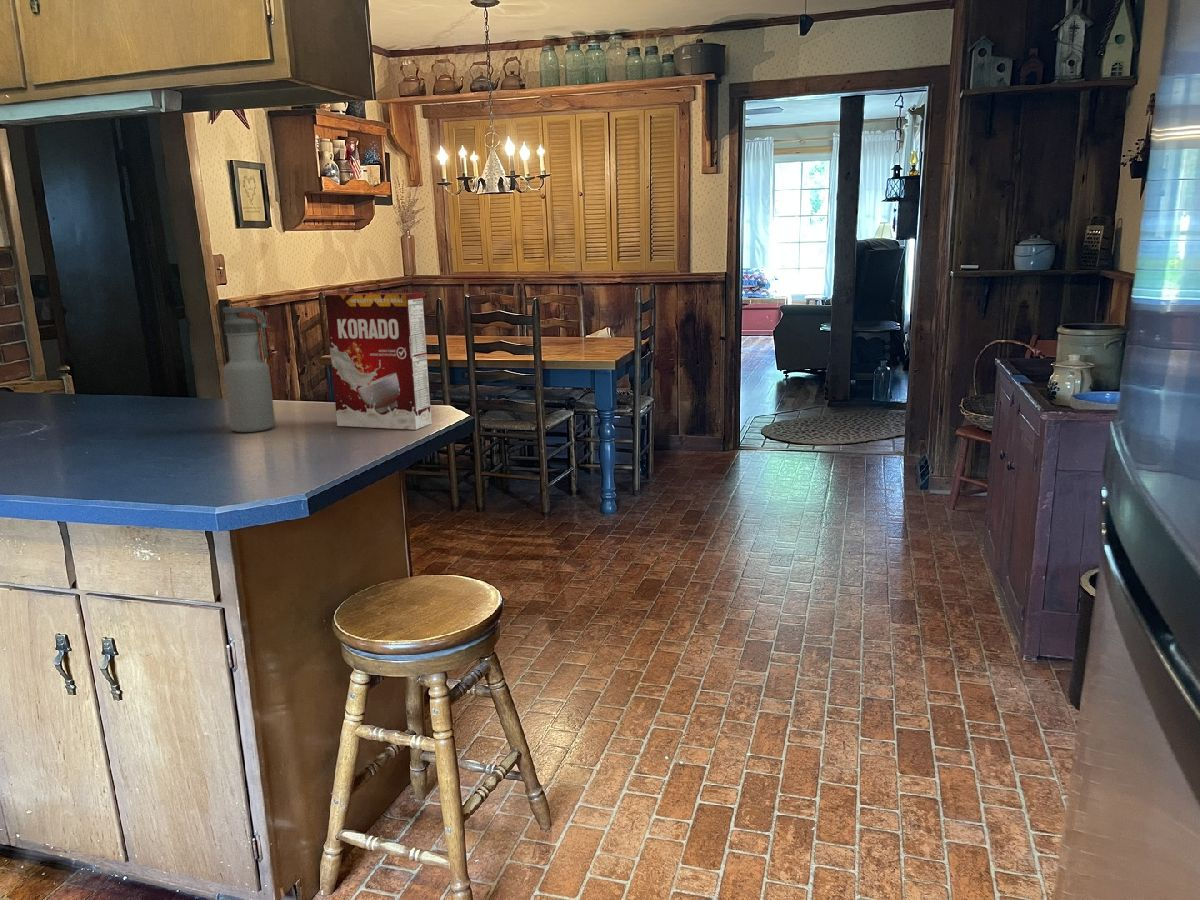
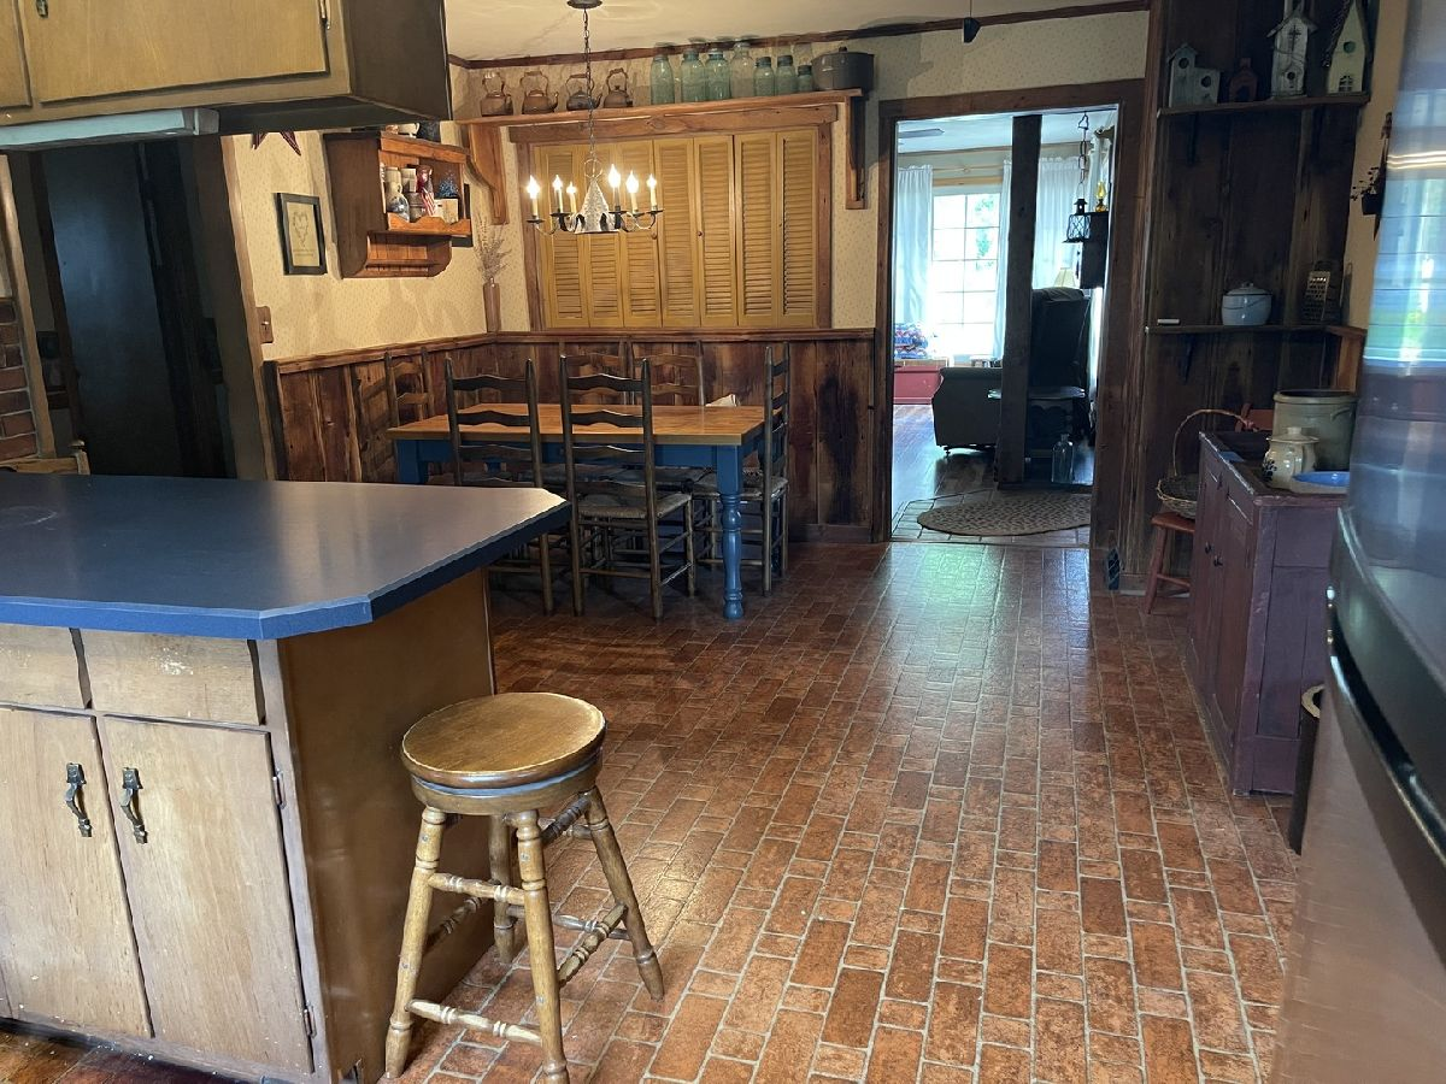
- water bottle [222,306,276,433]
- cereal box [324,292,432,431]
